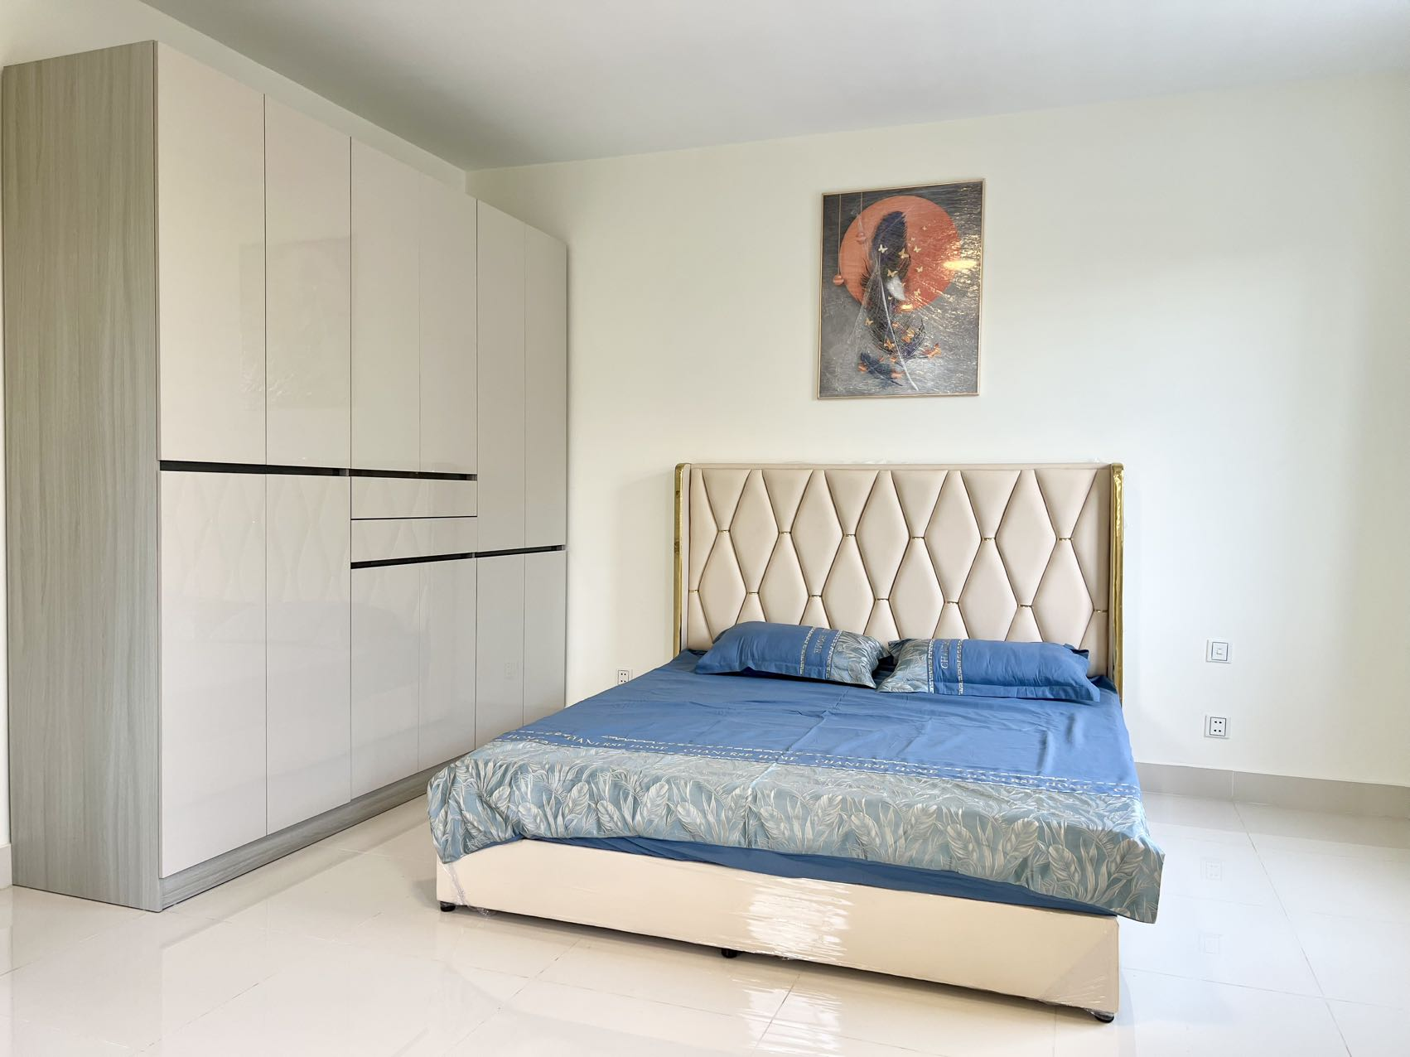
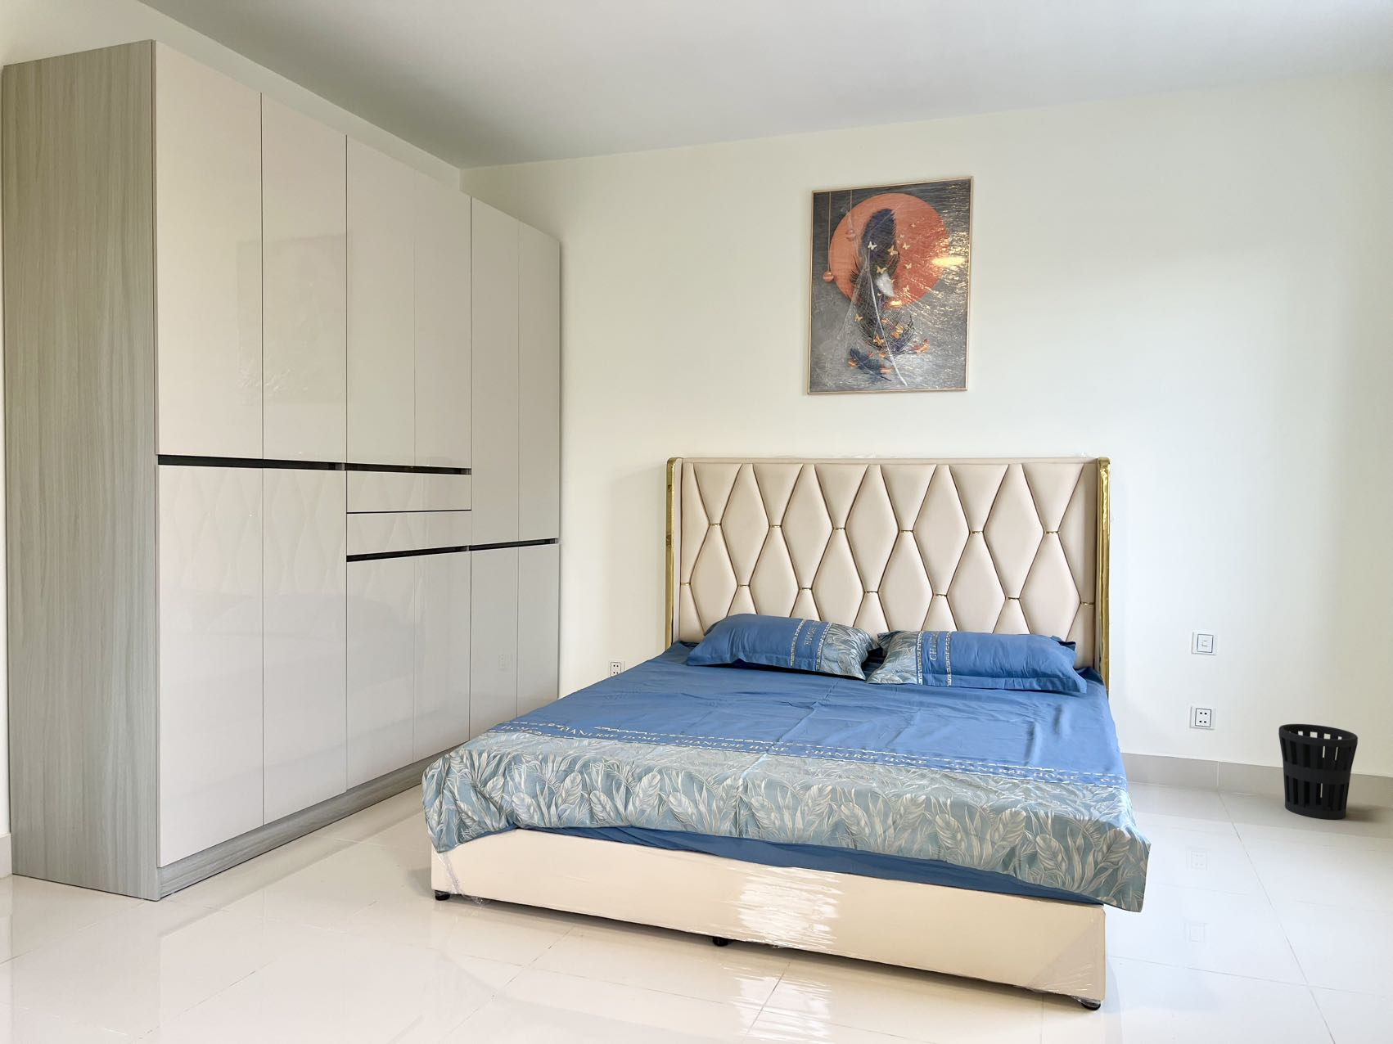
+ wastebasket [1278,724,1359,820]
